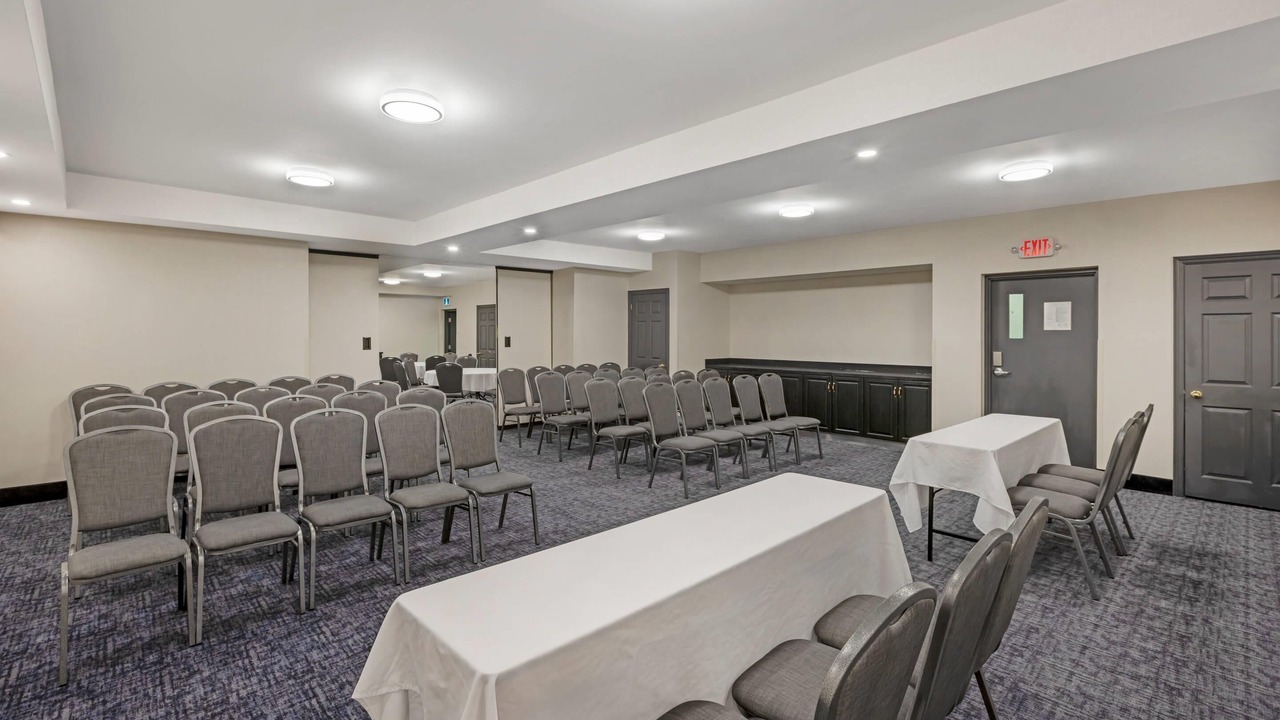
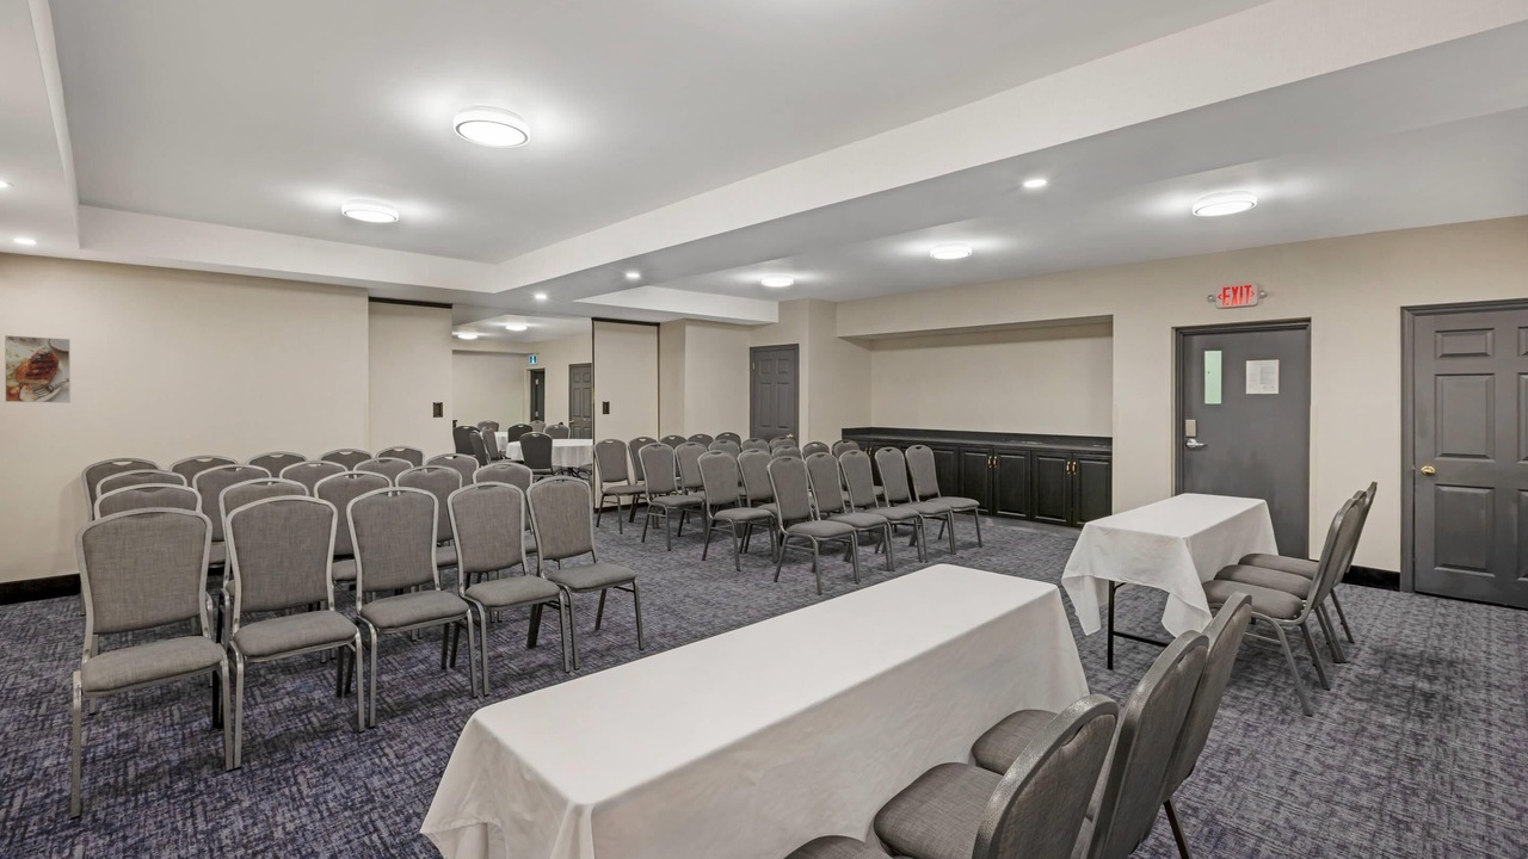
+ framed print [4,334,72,404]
